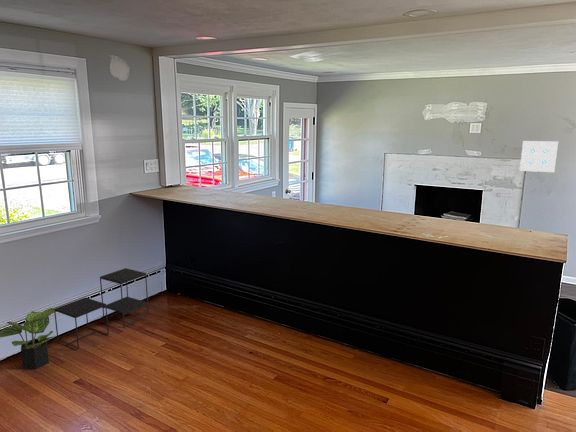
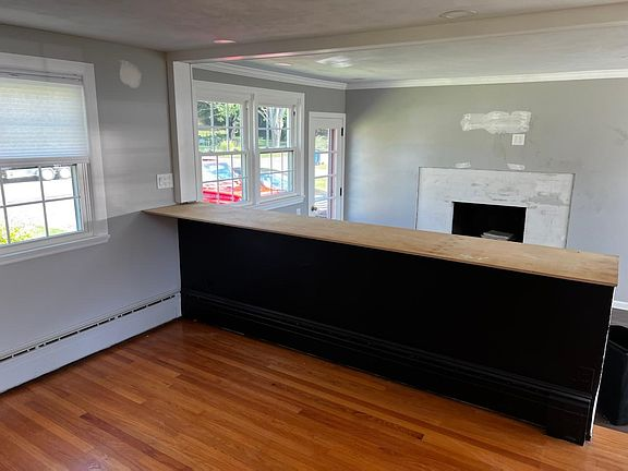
- side table [53,267,150,350]
- wall art [519,140,559,173]
- potted plant [0,307,56,370]
